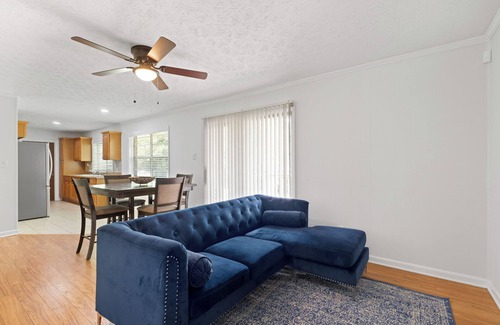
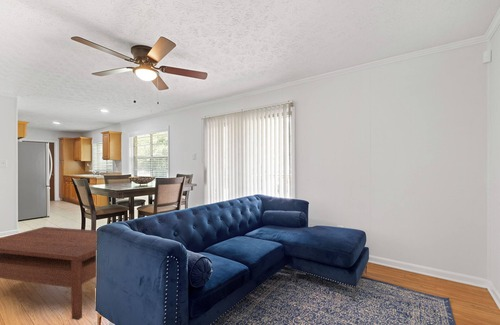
+ coffee table [0,226,98,321]
